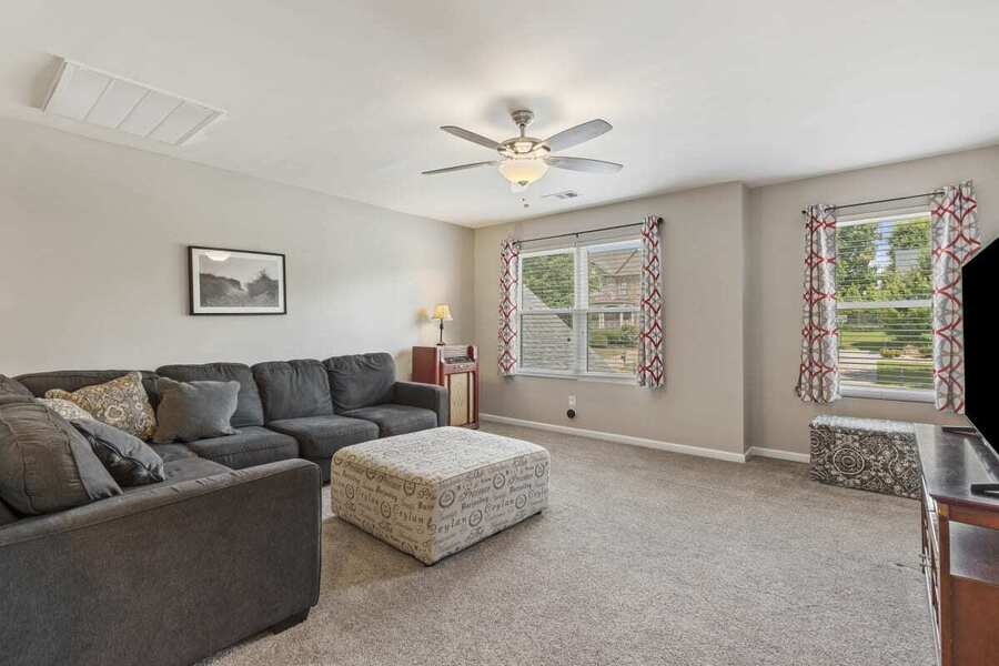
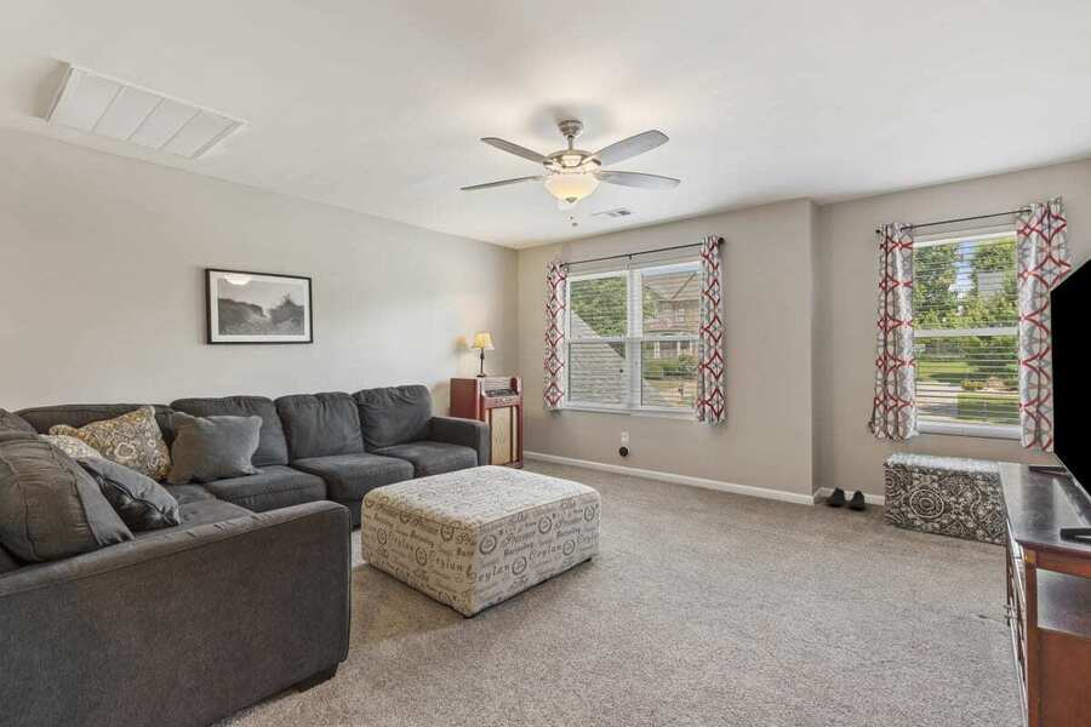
+ shoe [824,487,867,509]
